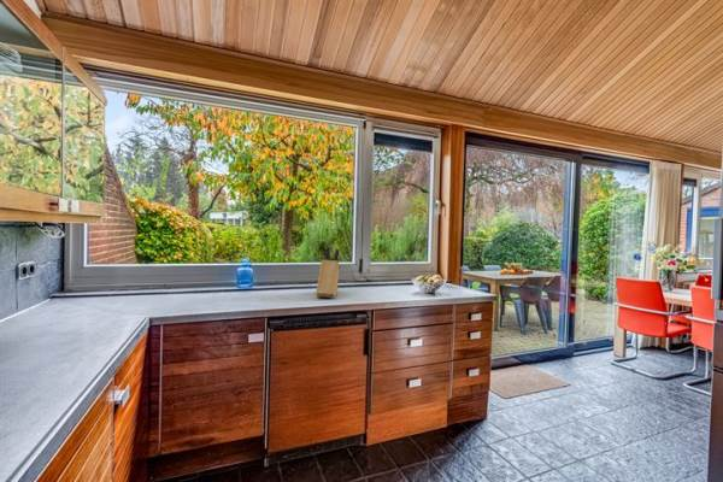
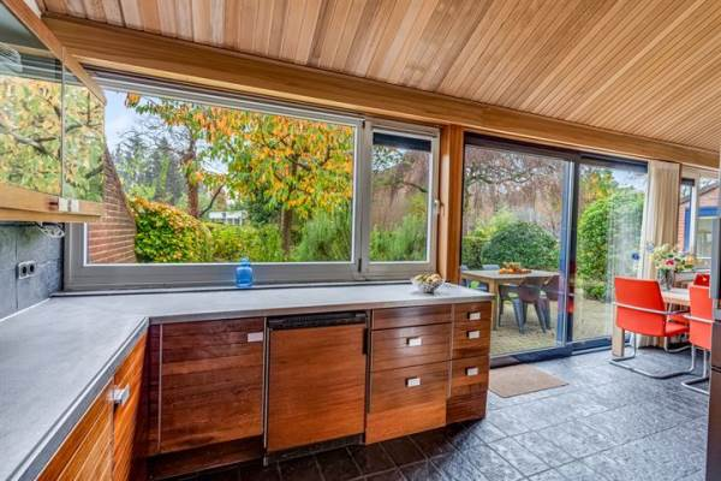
- knife block [315,245,340,299]
